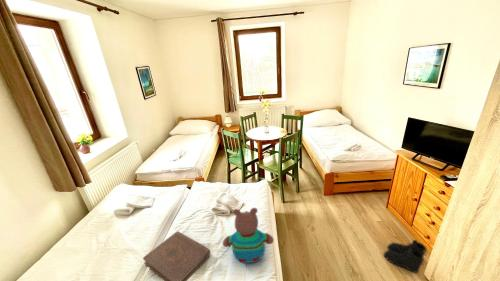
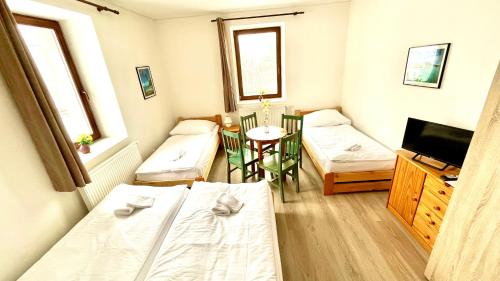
- teddy bear [222,207,275,264]
- boots [383,239,428,274]
- book [142,230,211,281]
